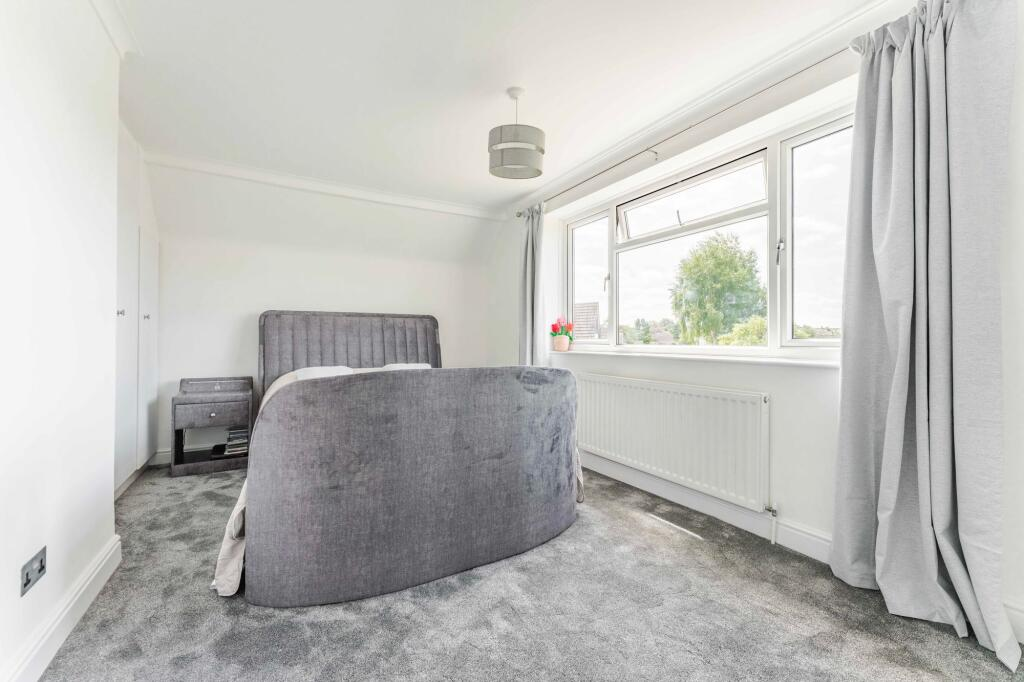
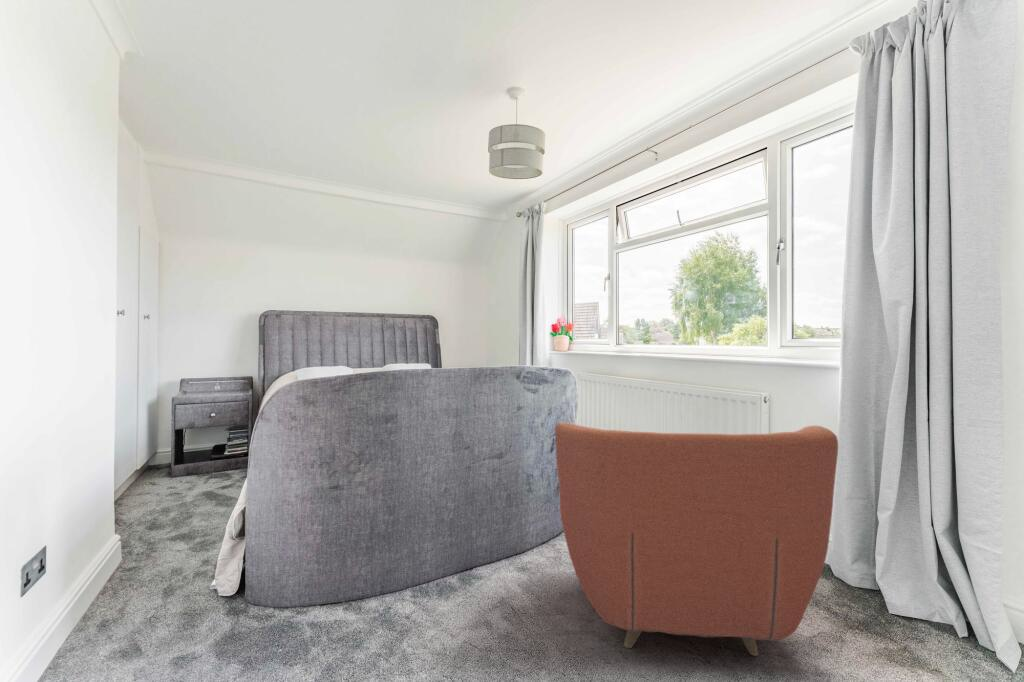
+ armchair [554,422,839,657]
